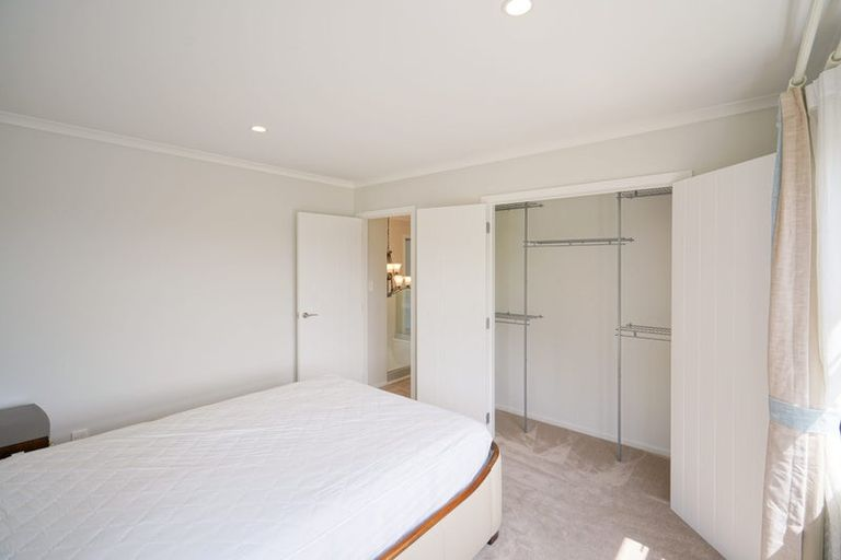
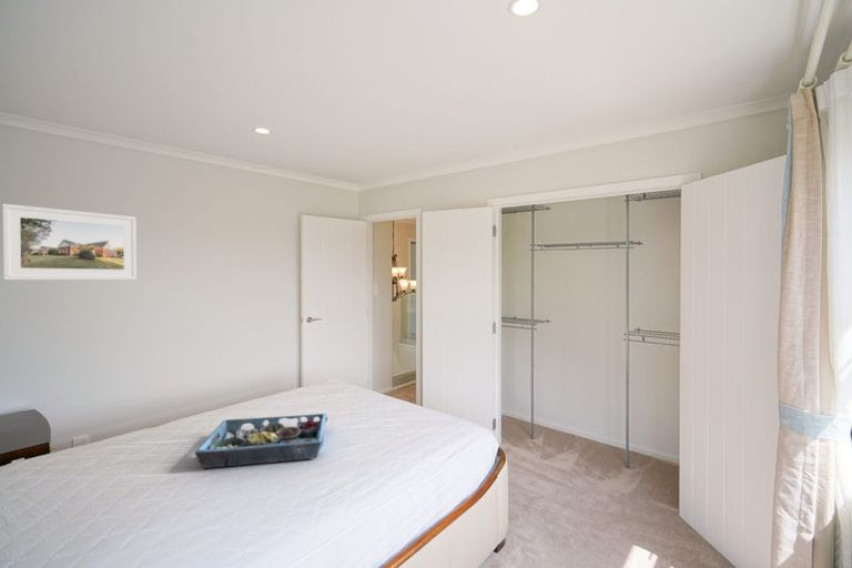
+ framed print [1,203,138,281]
+ serving tray [194,413,328,469]
